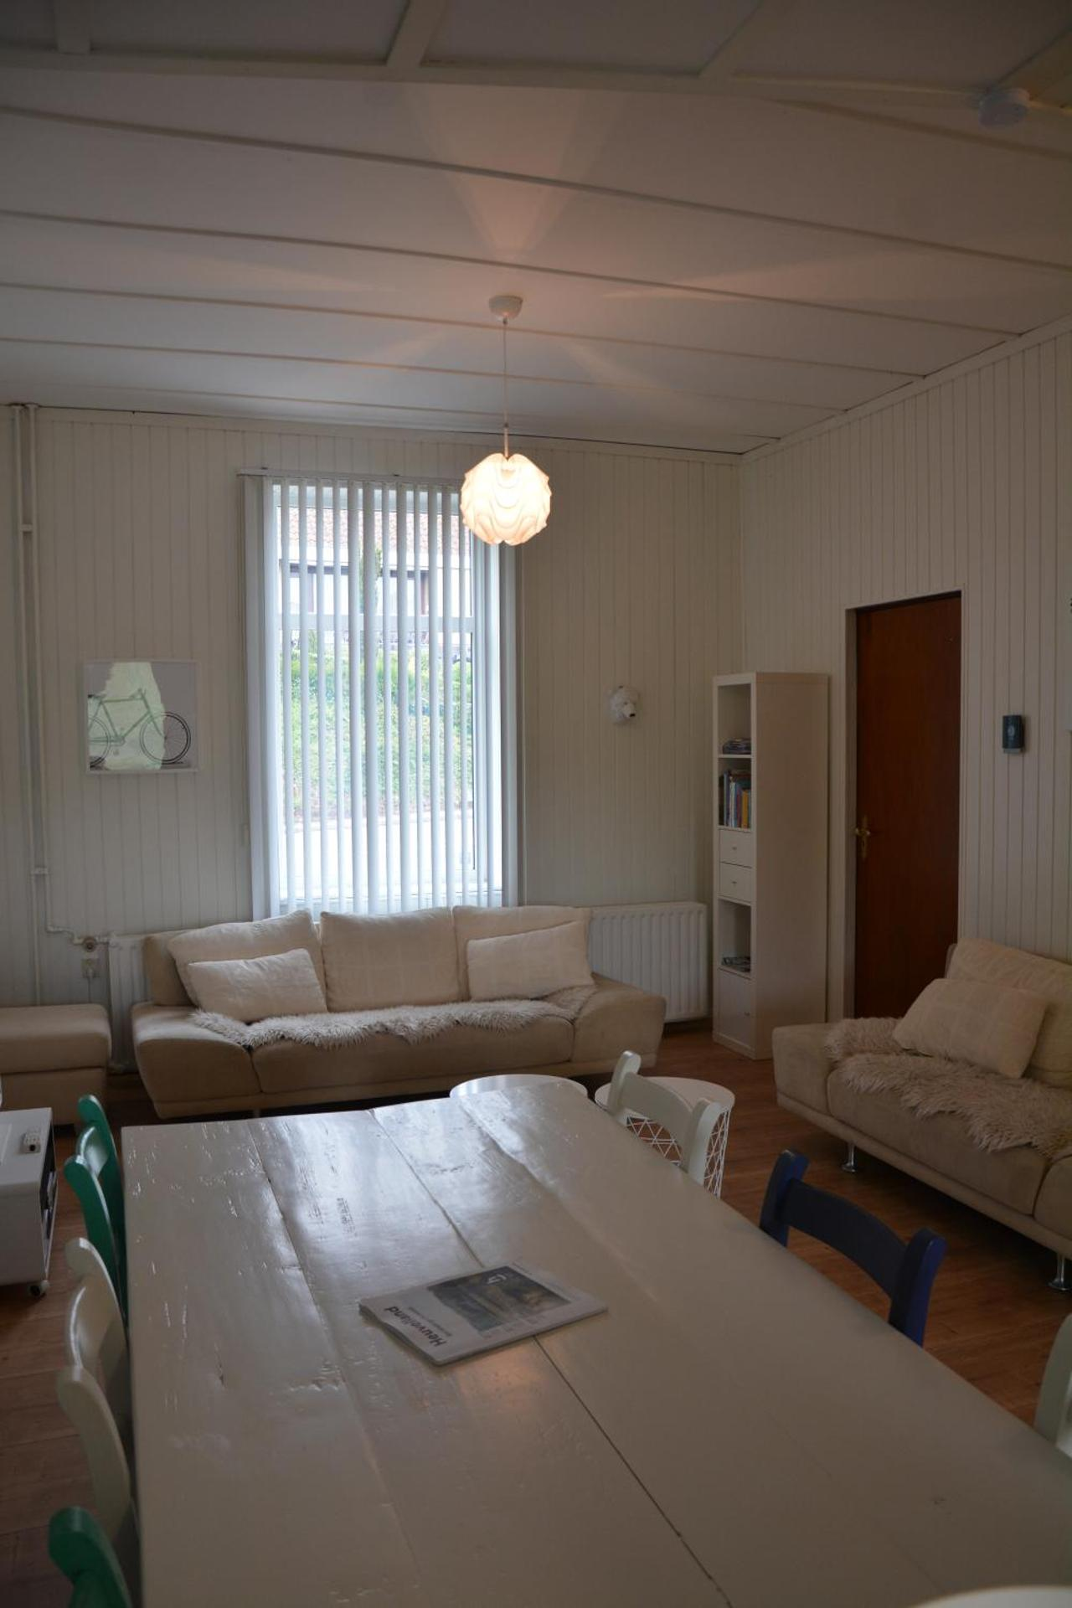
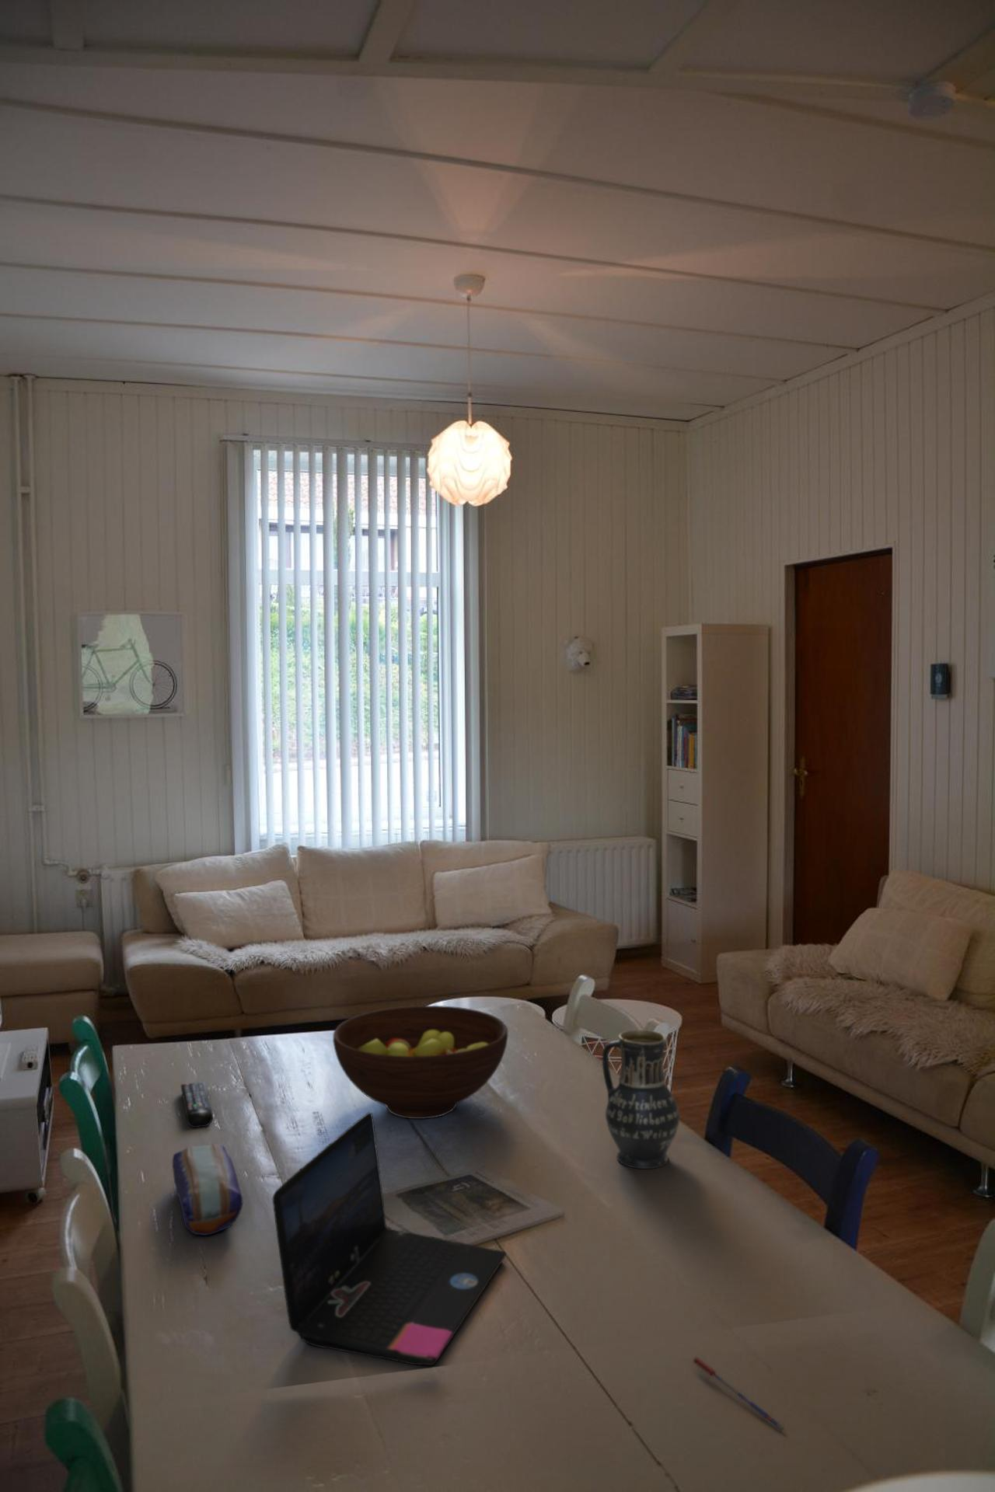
+ pen [693,1357,786,1431]
+ fruit bowl [332,1005,509,1120]
+ pencil case [172,1143,243,1237]
+ vase [601,1029,680,1170]
+ laptop [272,1111,506,1367]
+ remote control [180,1081,214,1128]
